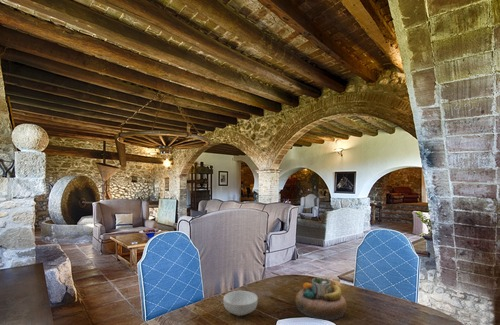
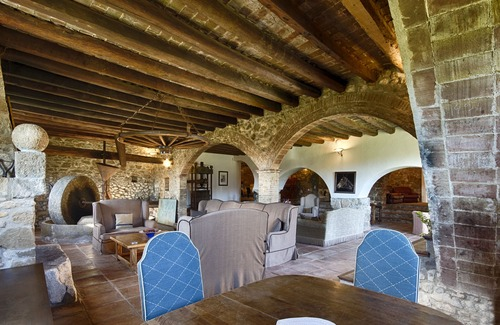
- cereal bowl [222,290,259,317]
- decorative bowl [294,276,348,321]
